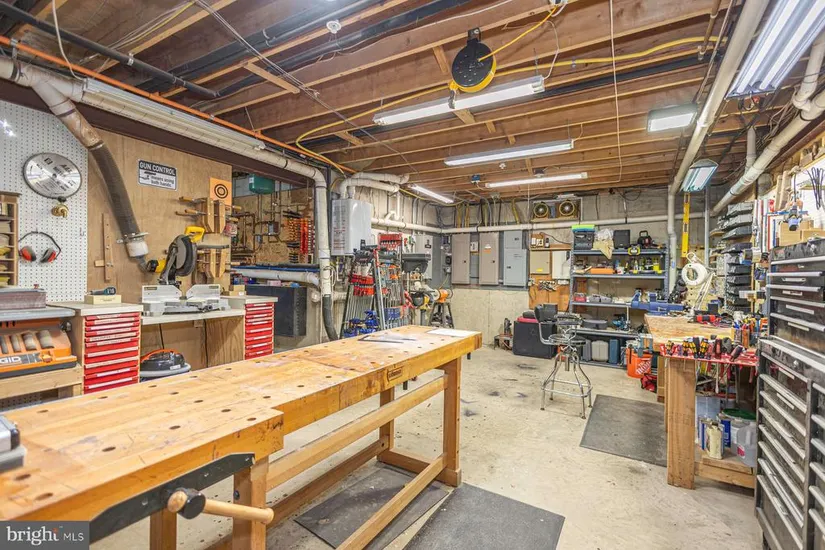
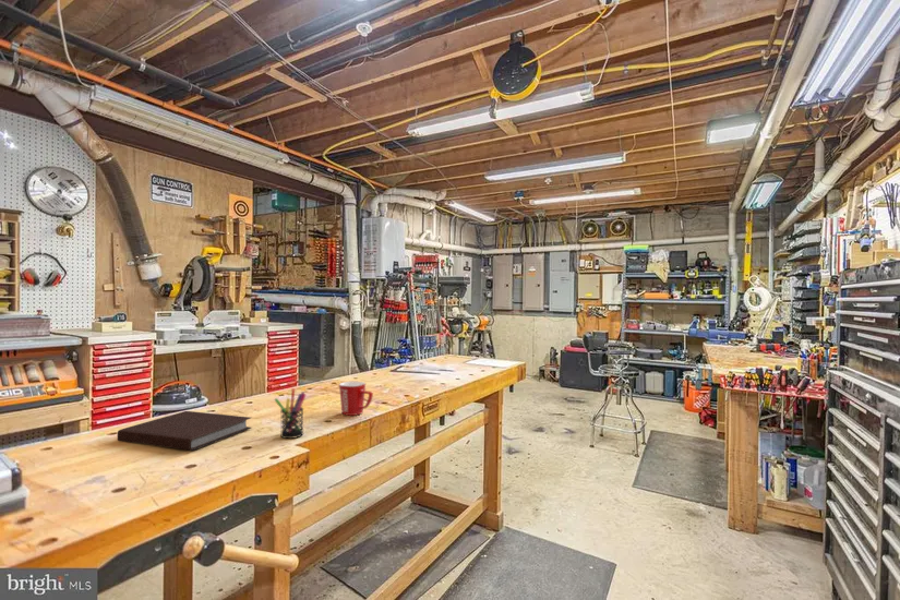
+ notebook [117,410,252,452]
+ pen holder [273,387,308,440]
+ mug [338,381,374,417]
